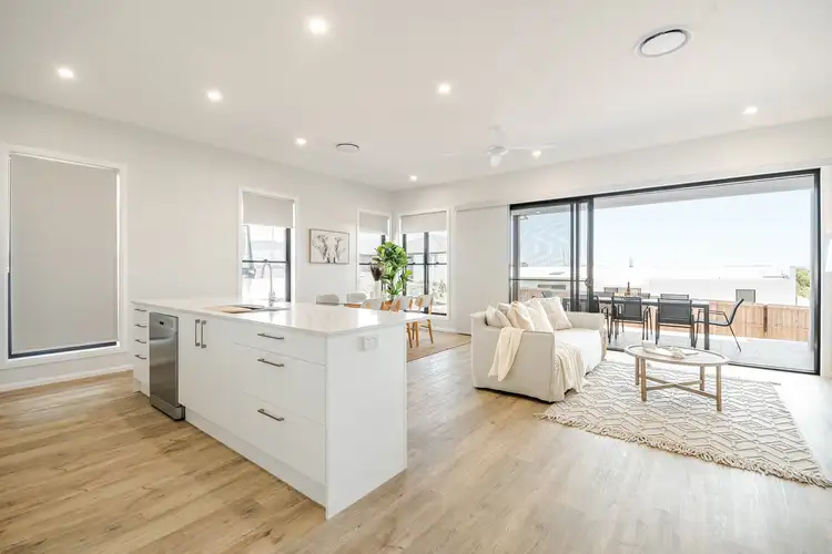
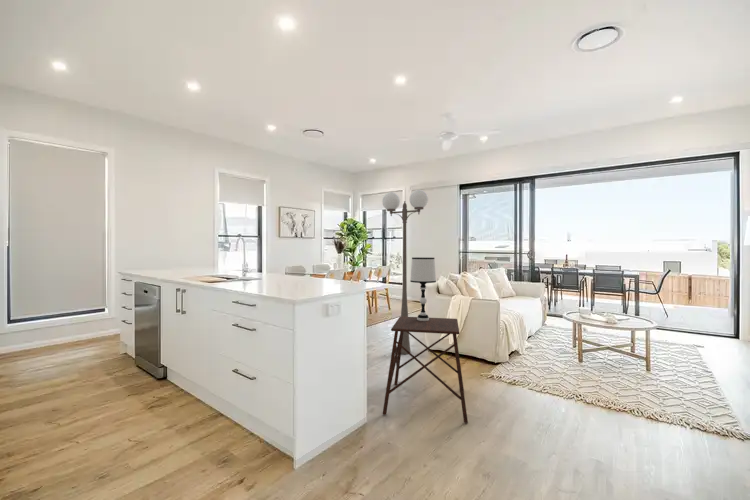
+ table lamp [409,256,437,321]
+ floor lamp [381,189,429,355]
+ side table [382,316,469,424]
